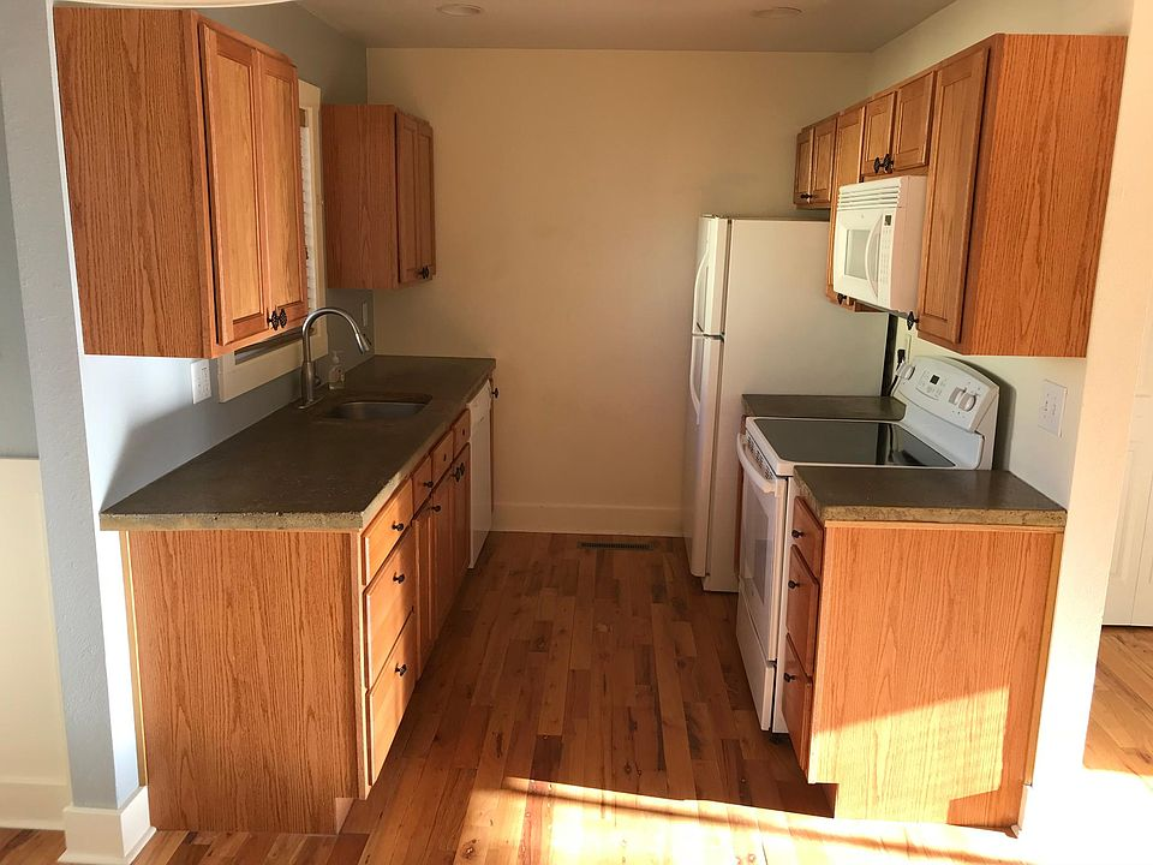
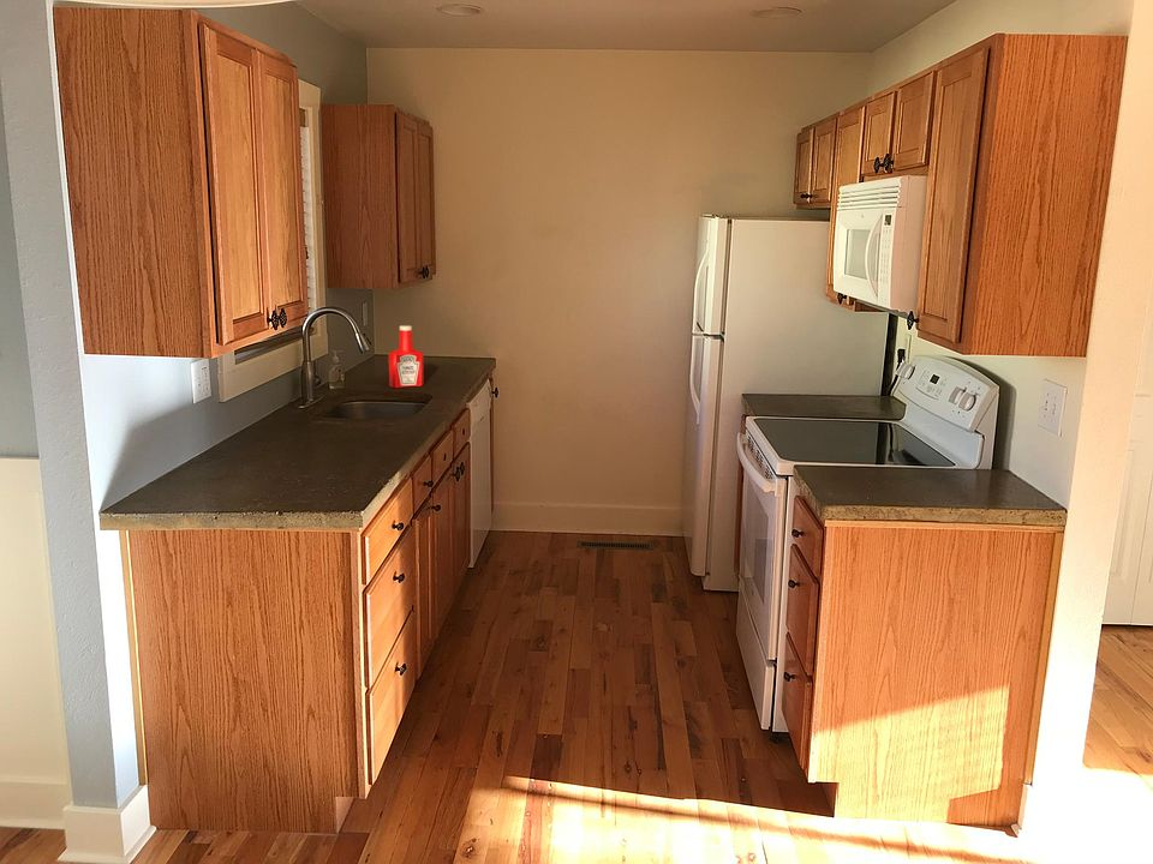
+ soap bottle [388,324,425,389]
